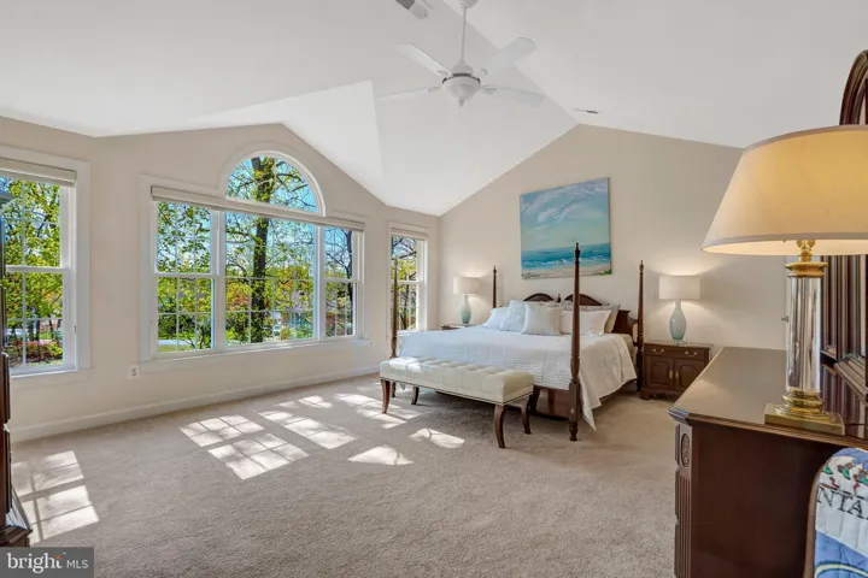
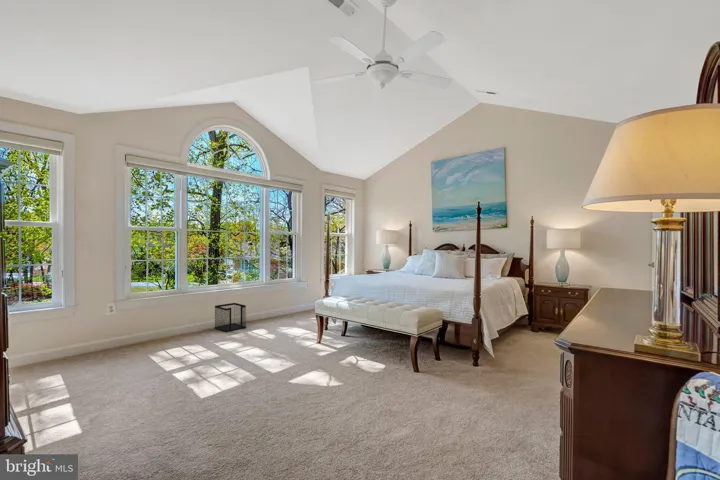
+ wastebasket [214,302,247,333]
